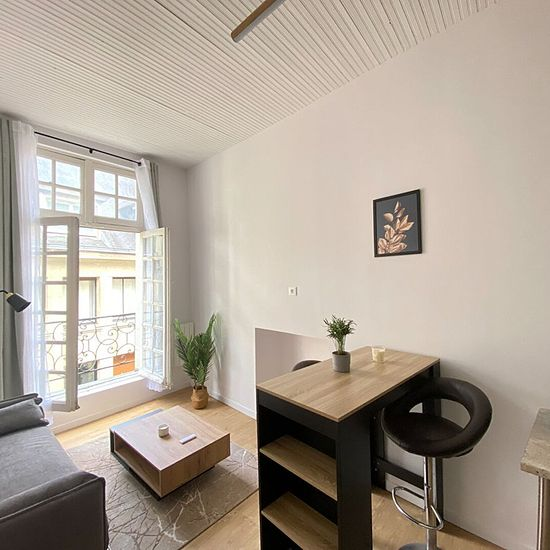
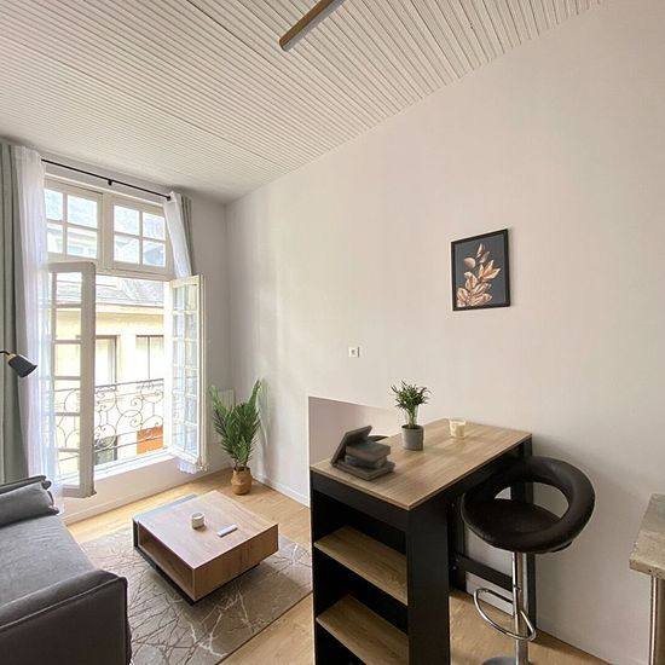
+ book [329,424,397,482]
